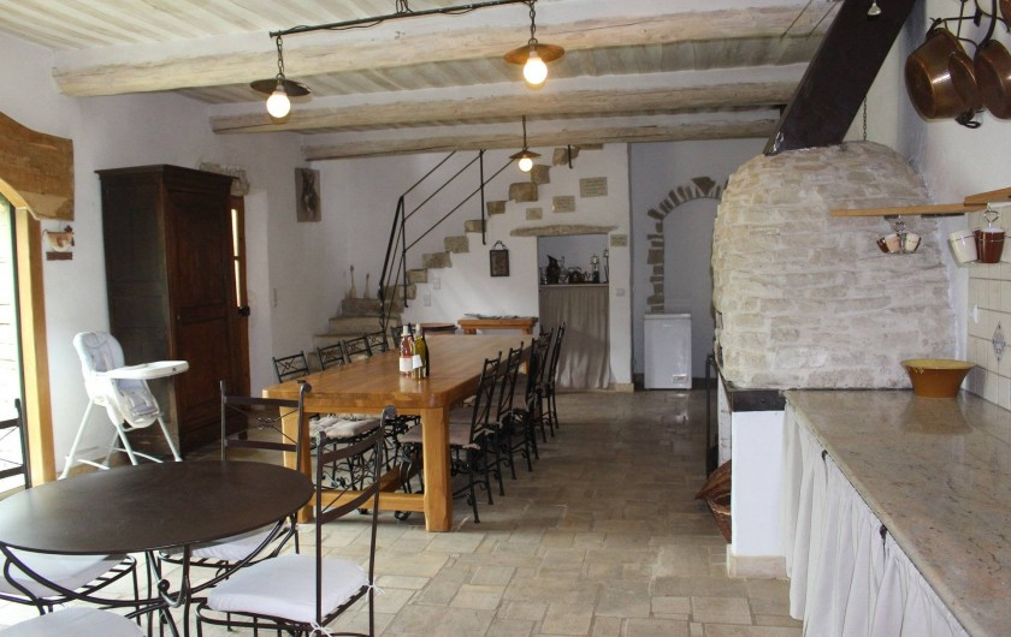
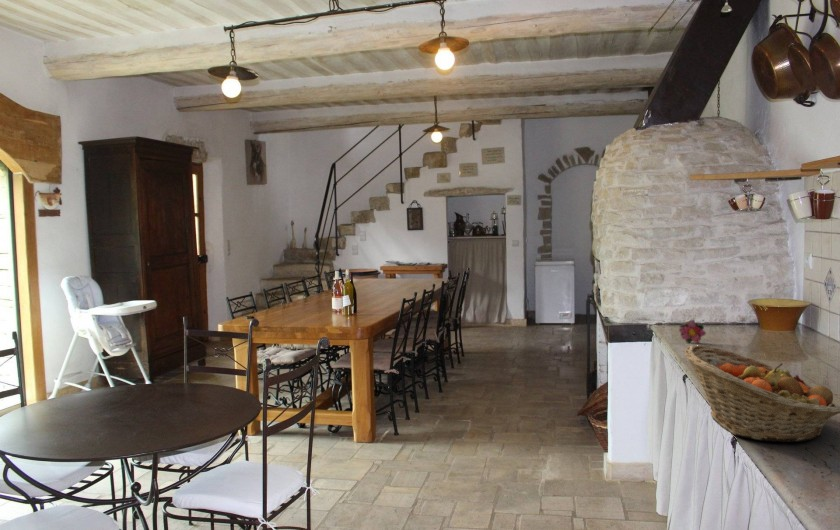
+ flower [678,319,707,344]
+ fruit basket [682,344,840,443]
